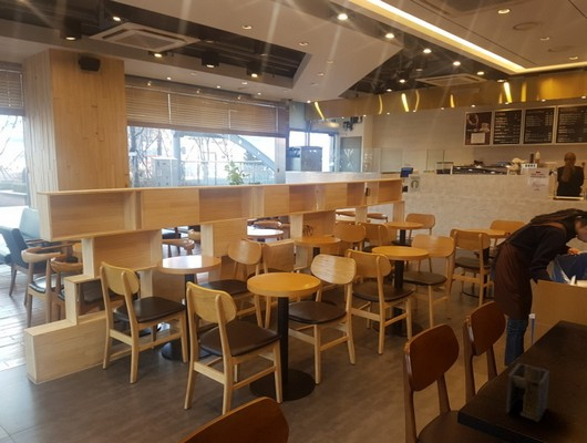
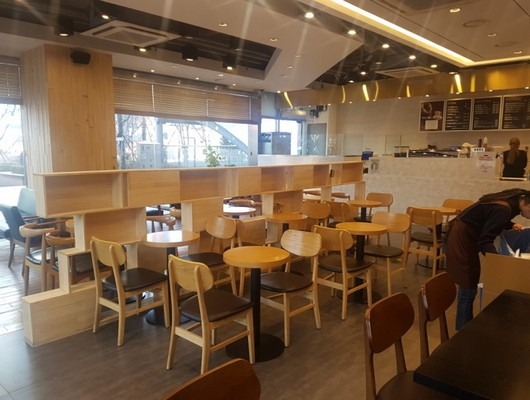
- napkin holder [505,362,550,423]
